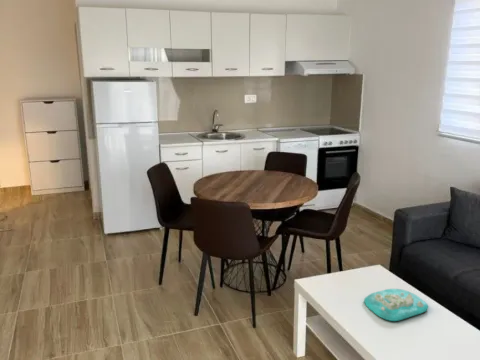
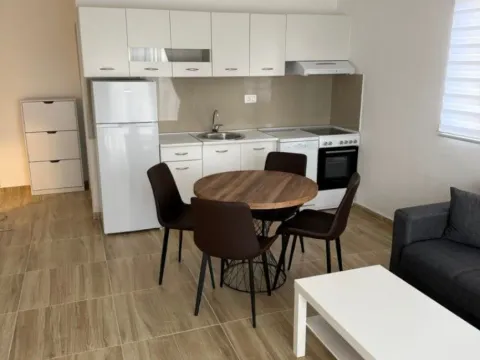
- decorative tray [363,276,429,322]
